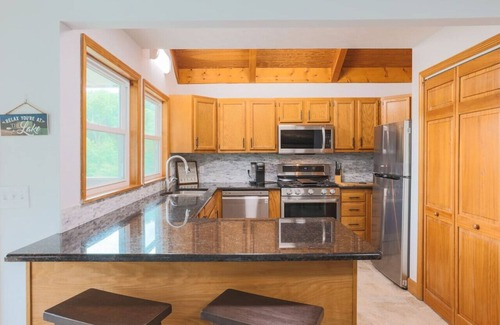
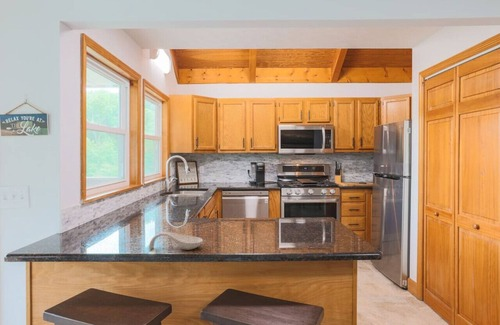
+ spoon rest [148,231,204,251]
